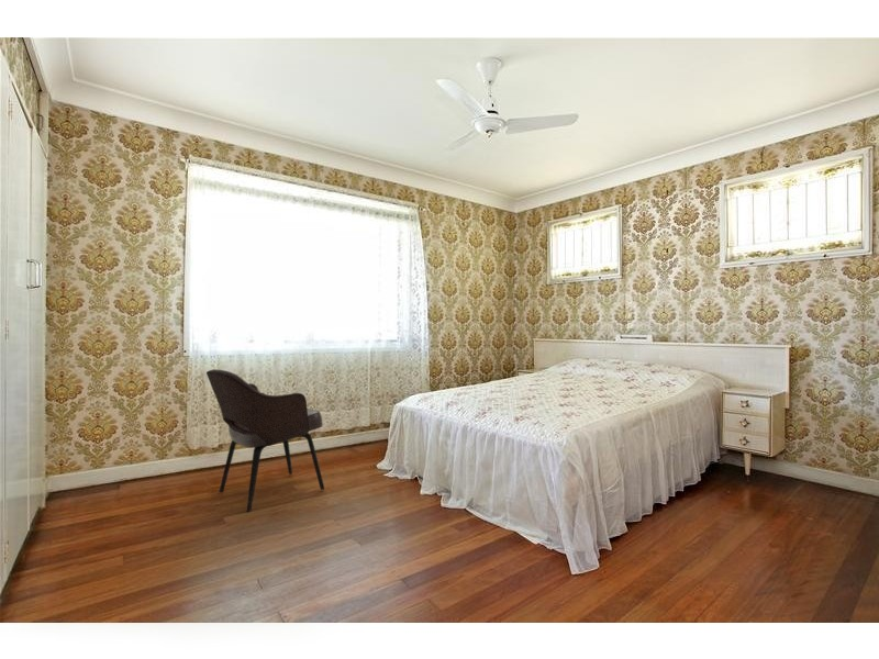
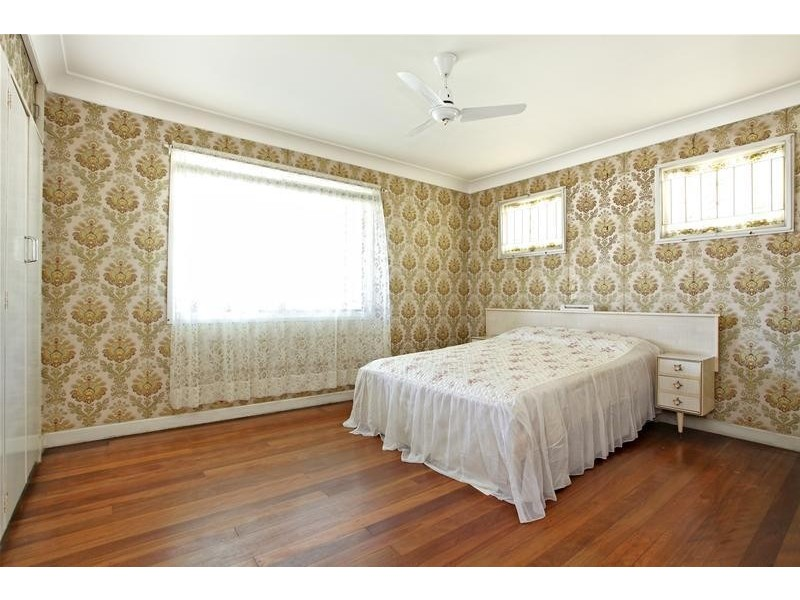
- armchair [205,368,325,513]
